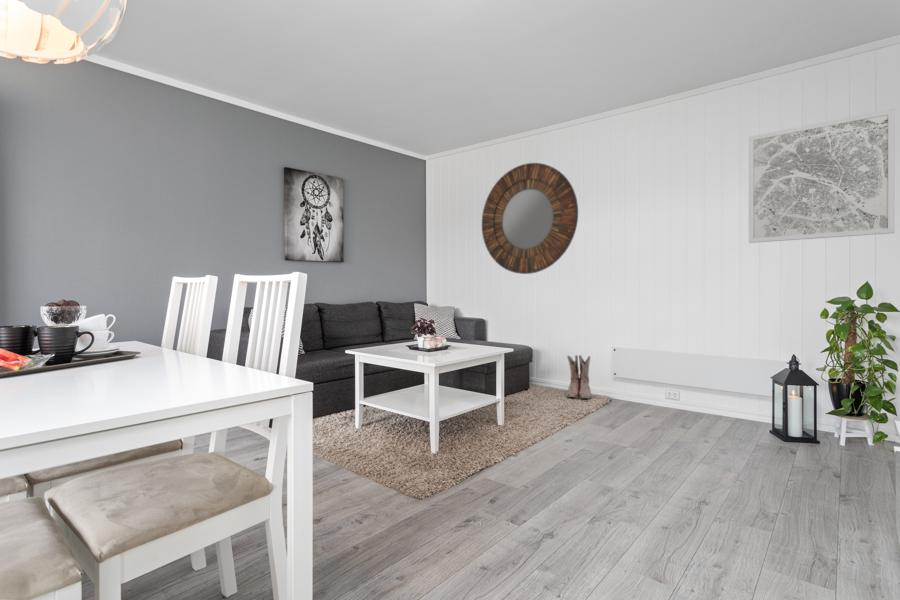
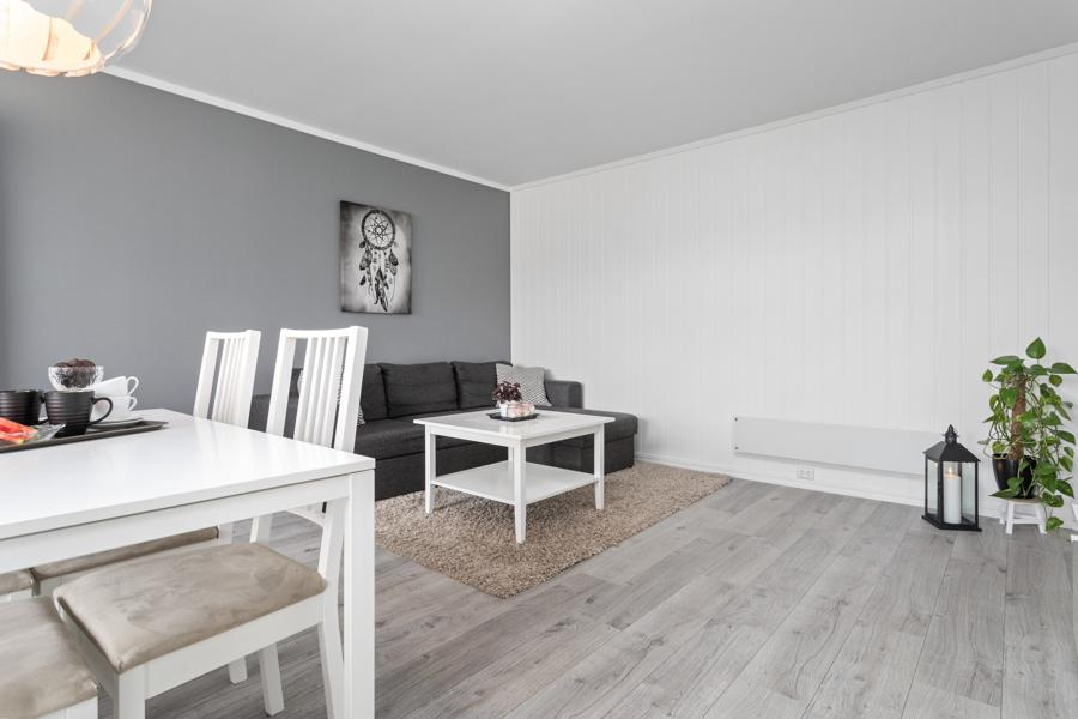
- boots [565,354,592,400]
- wall art [748,108,896,244]
- home mirror [481,162,579,275]
